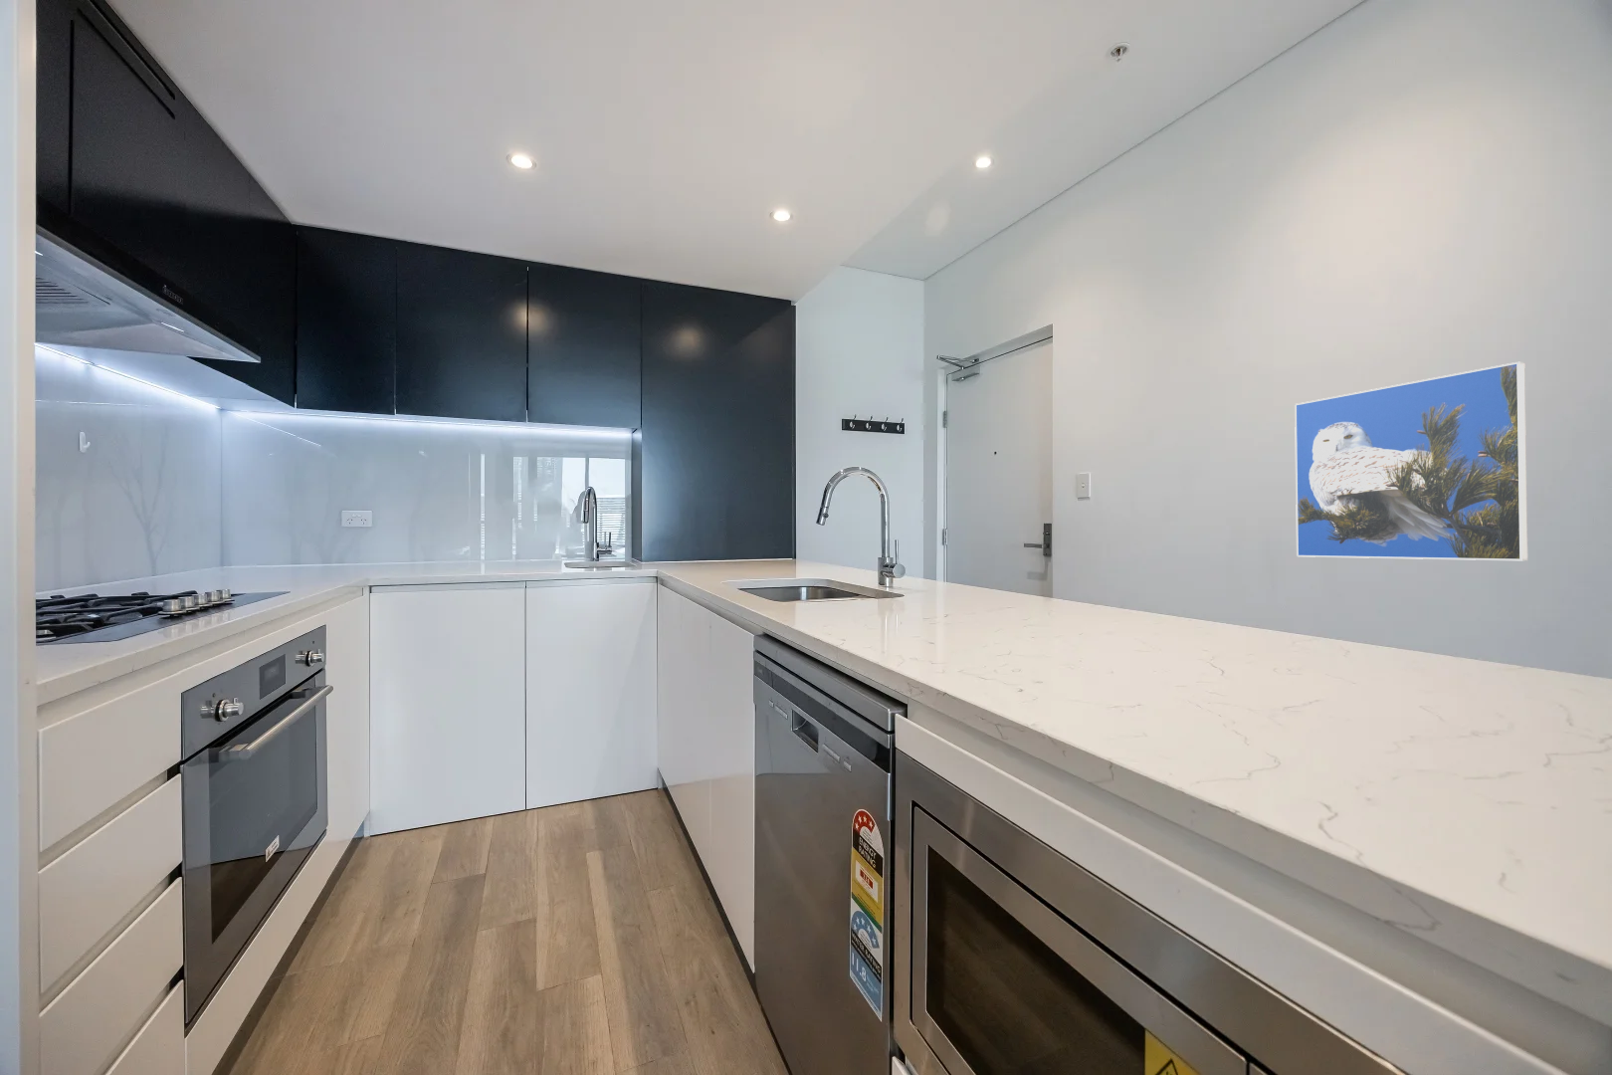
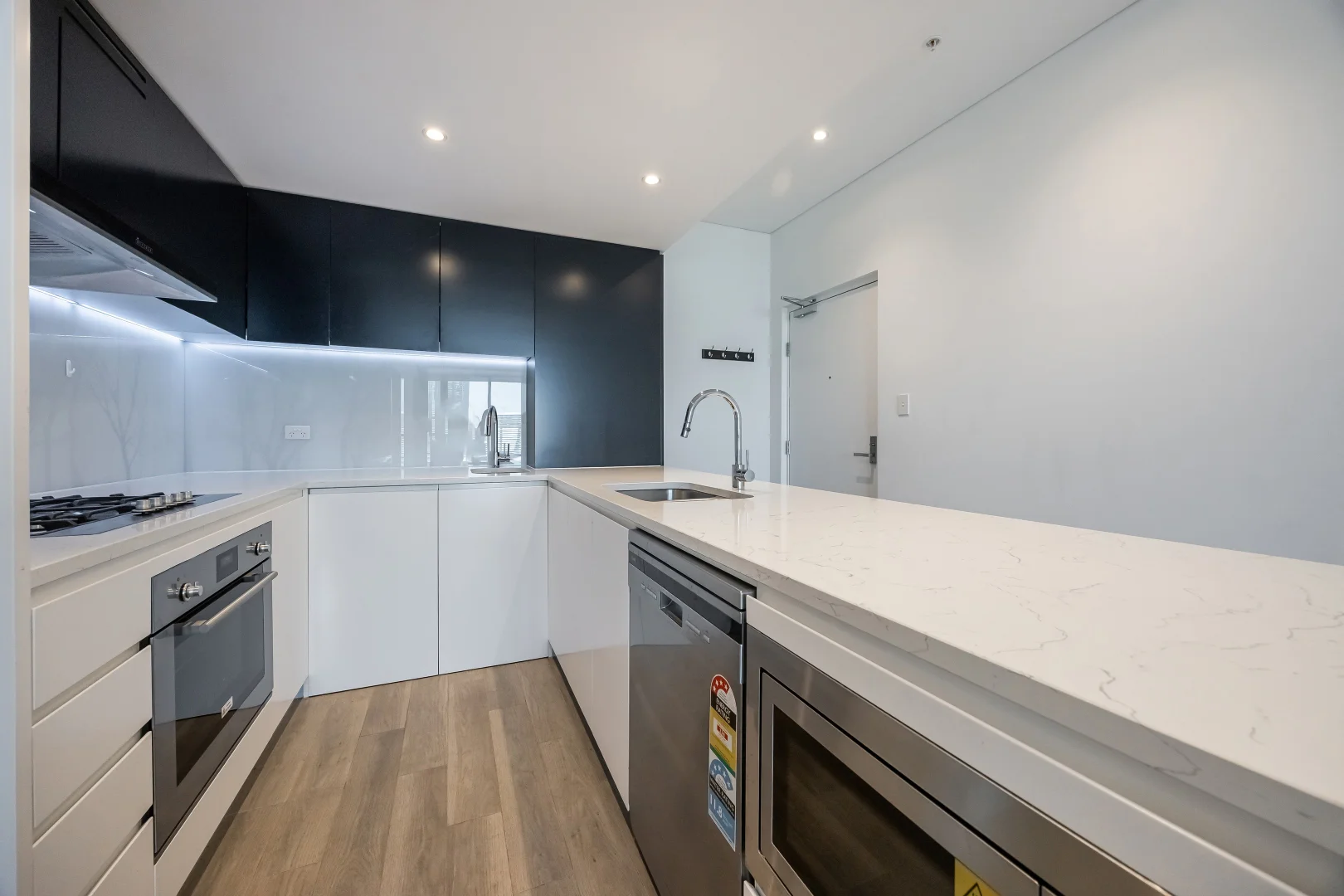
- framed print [1294,361,1528,561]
